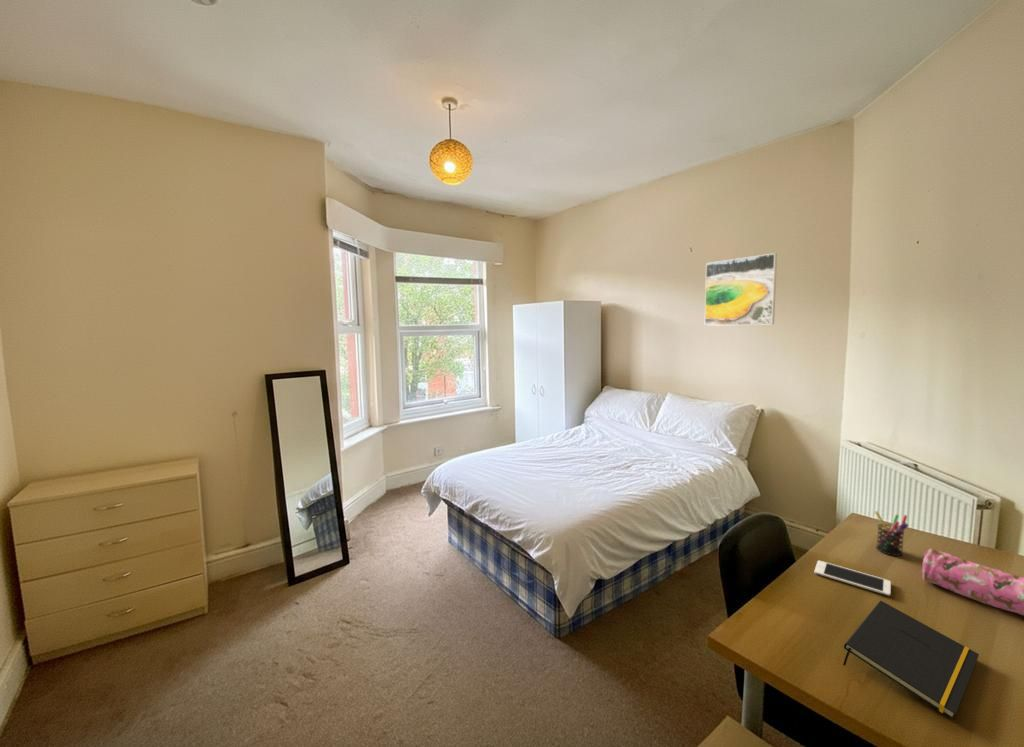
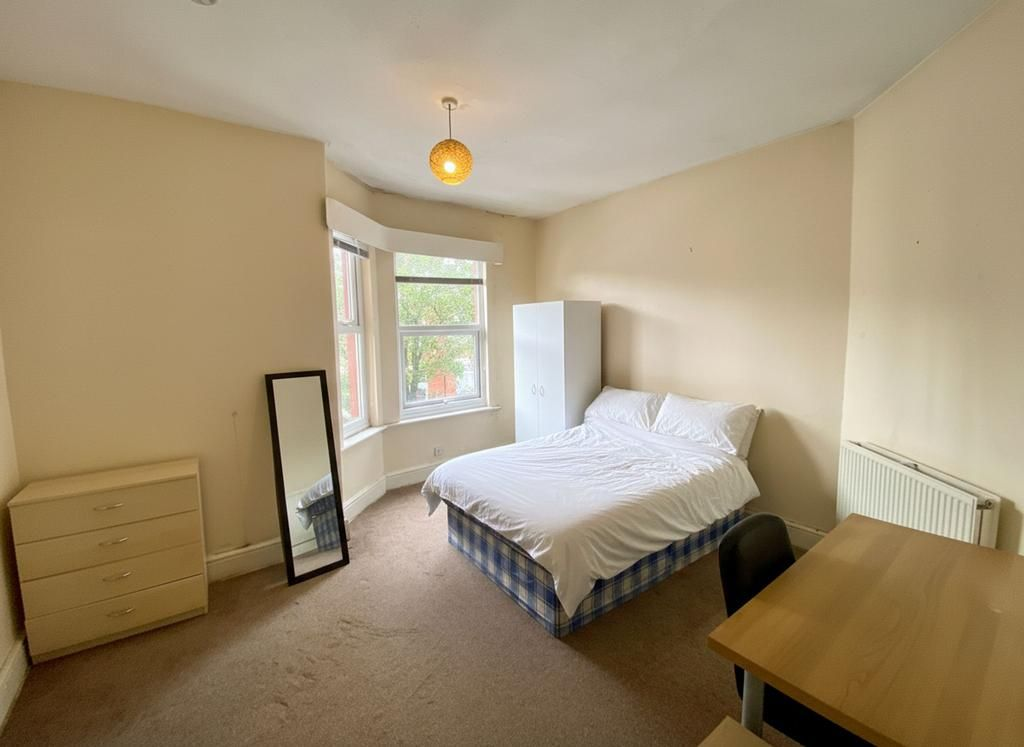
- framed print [704,252,778,327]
- pencil case [921,548,1024,617]
- notepad [842,600,980,720]
- cell phone [813,560,892,597]
- pen holder [873,510,910,557]
